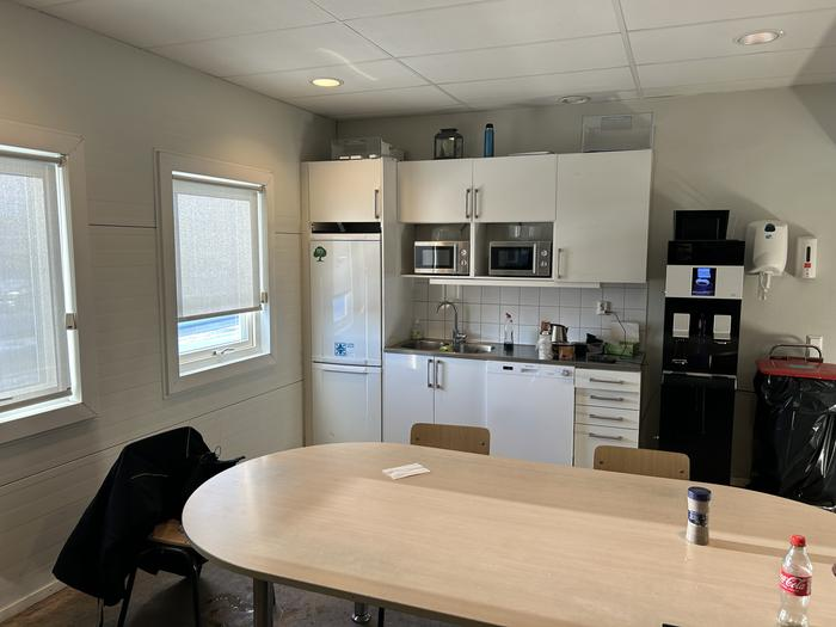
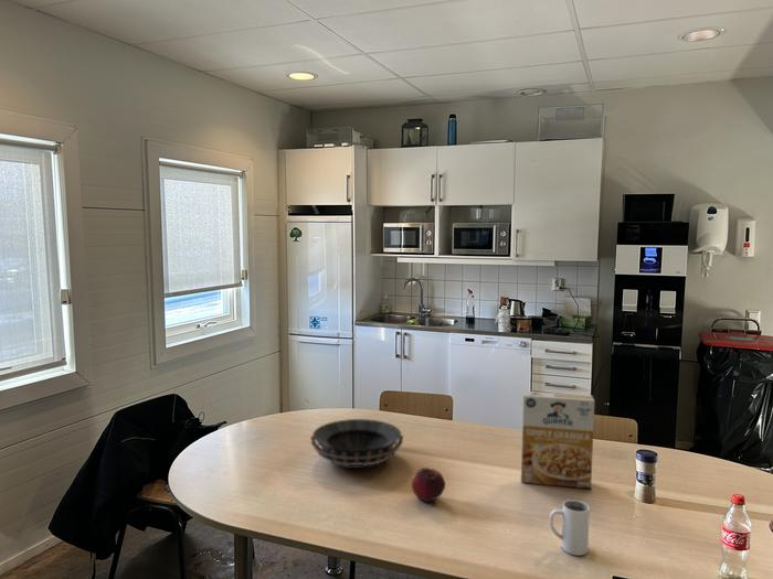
+ decorative bowl [309,418,404,468]
+ cereal box [520,390,595,491]
+ mug [549,498,591,557]
+ fruit [411,467,446,503]
